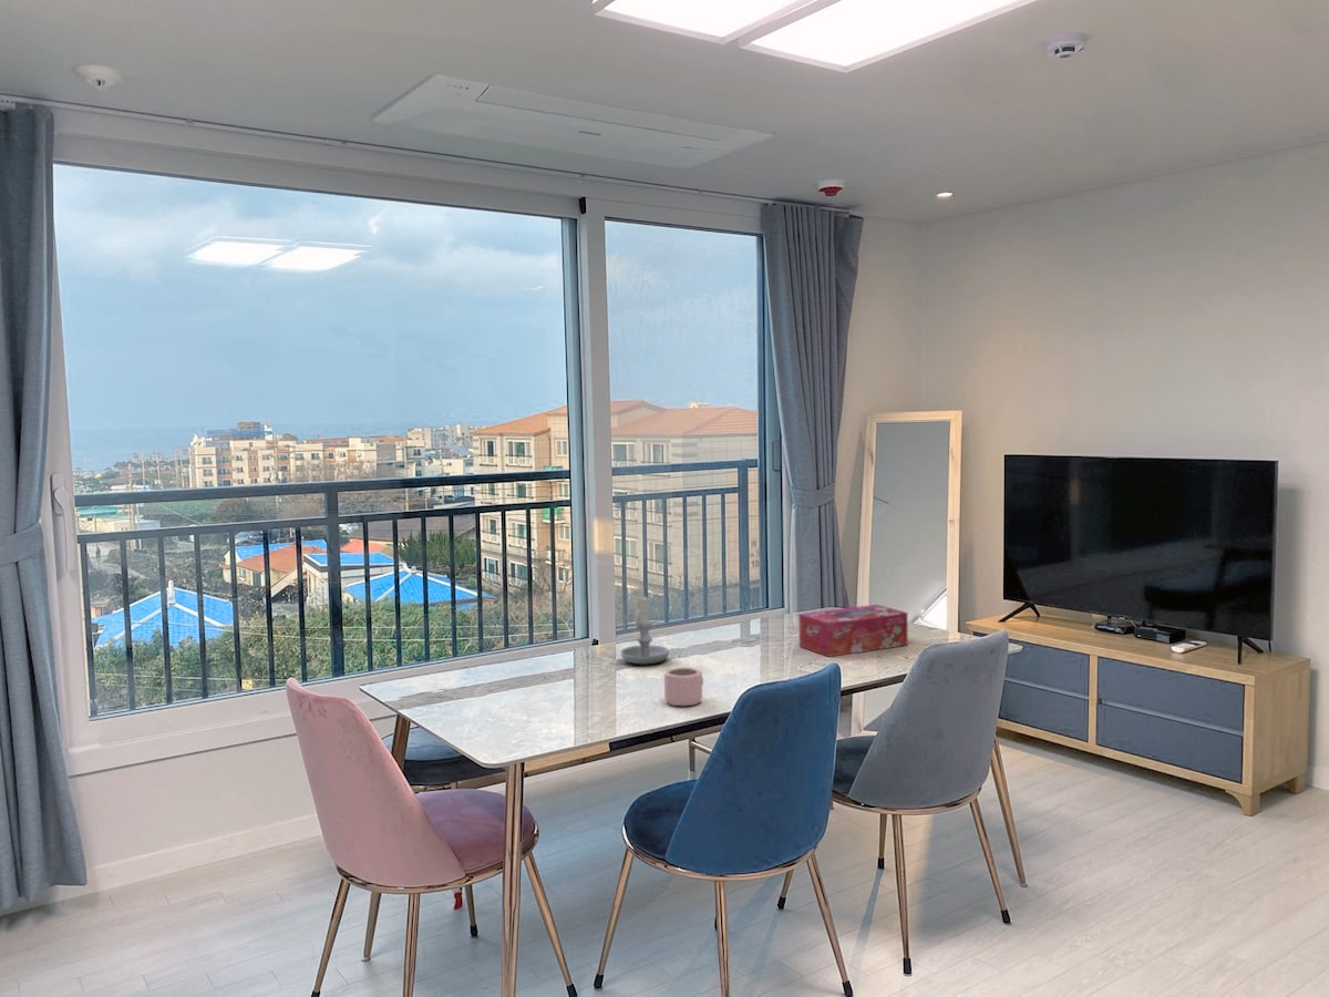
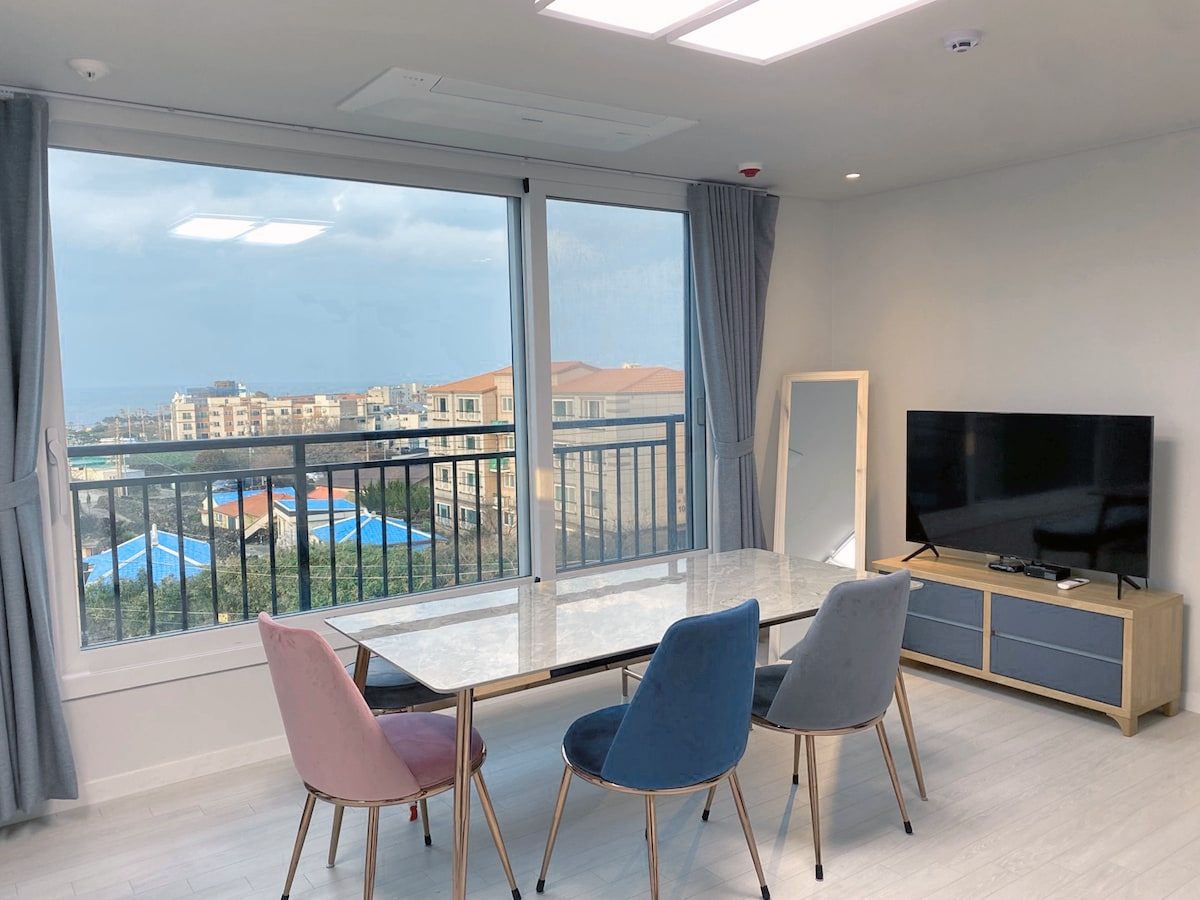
- tissue box [797,604,908,658]
- mug [663,666,704,708]
- candle [619,593,670,666]
